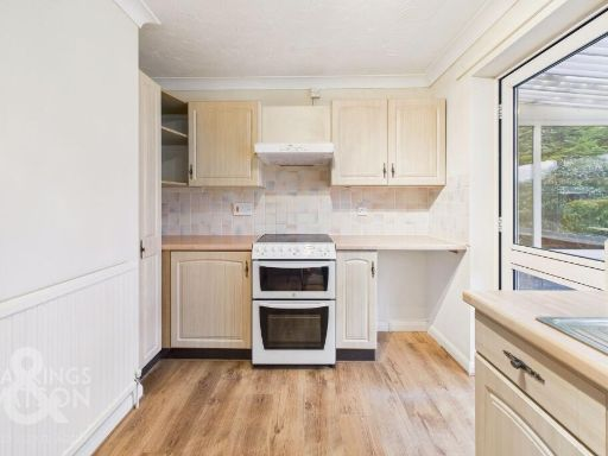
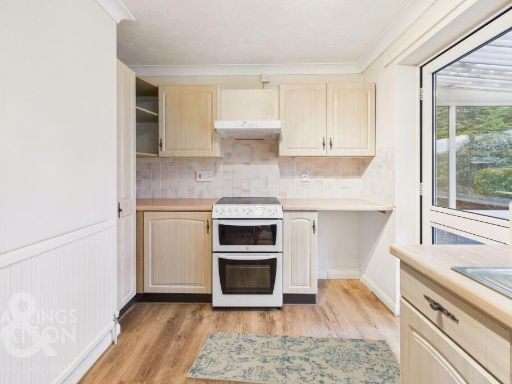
+ rug [185,331,401,384]
